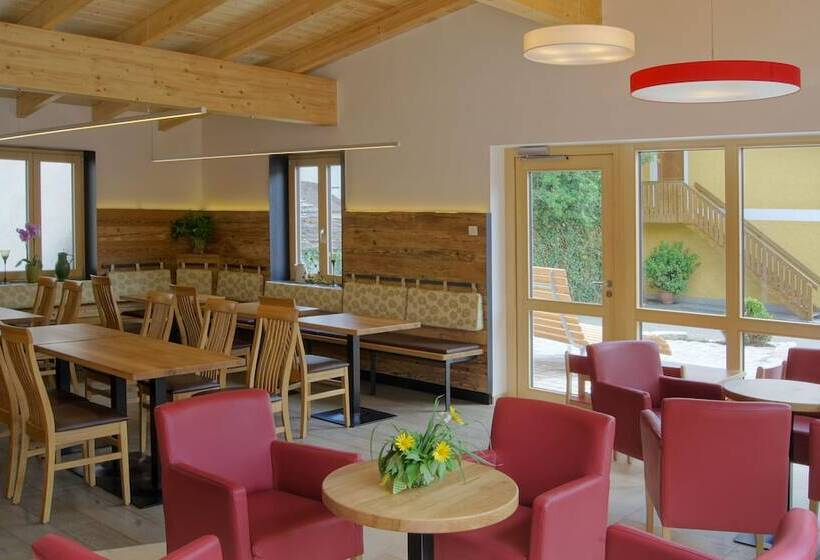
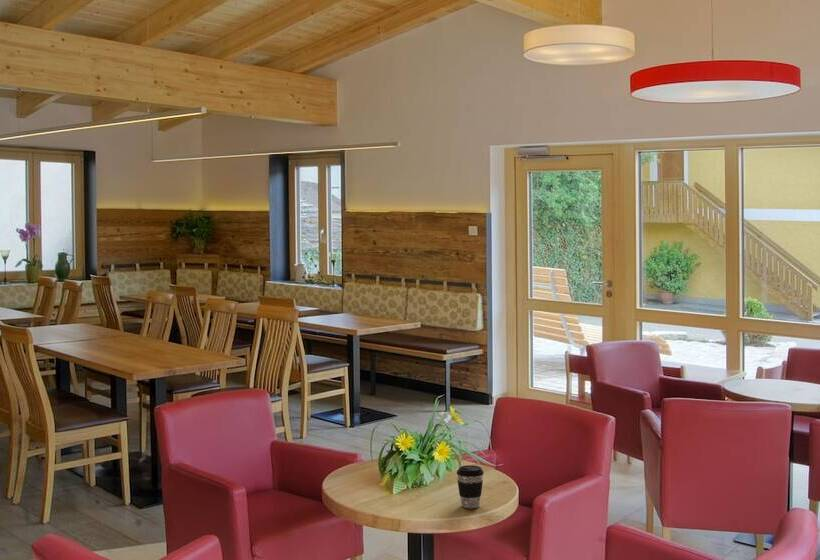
+ coffee cup [456,464,485,509]
